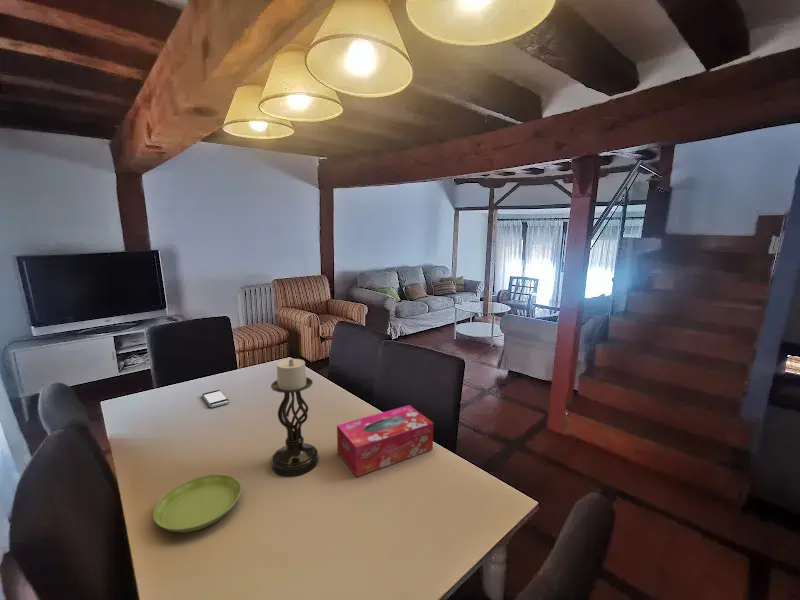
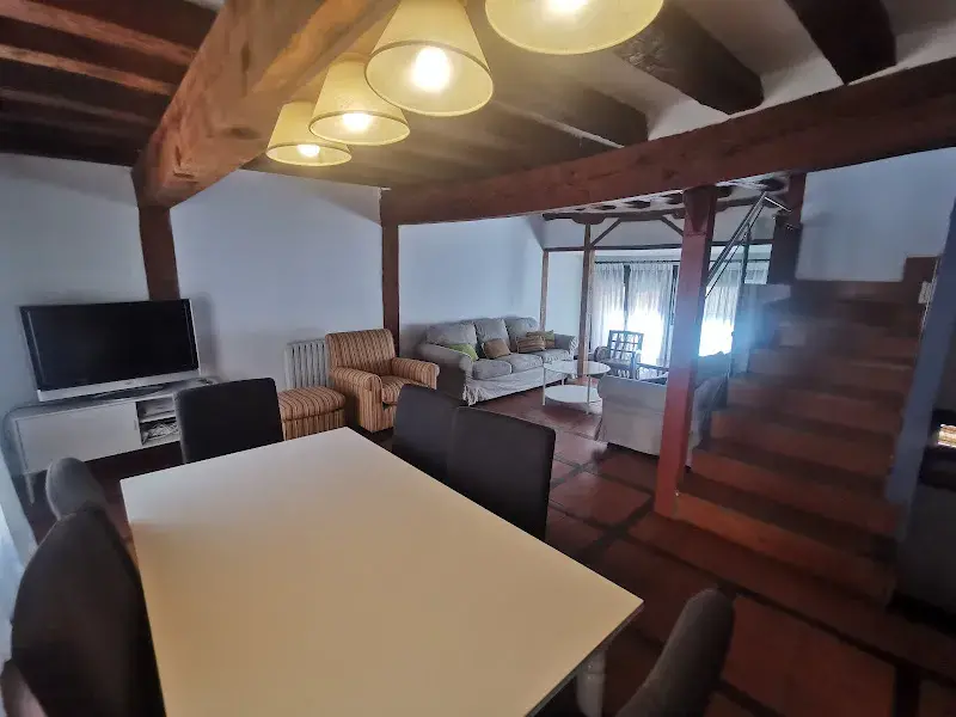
- candle holder [270,357,320,477]
- tissue box [336,404,434,478]
- smartphone [201,389,230,408]
- saucer [152,473,242,533]
